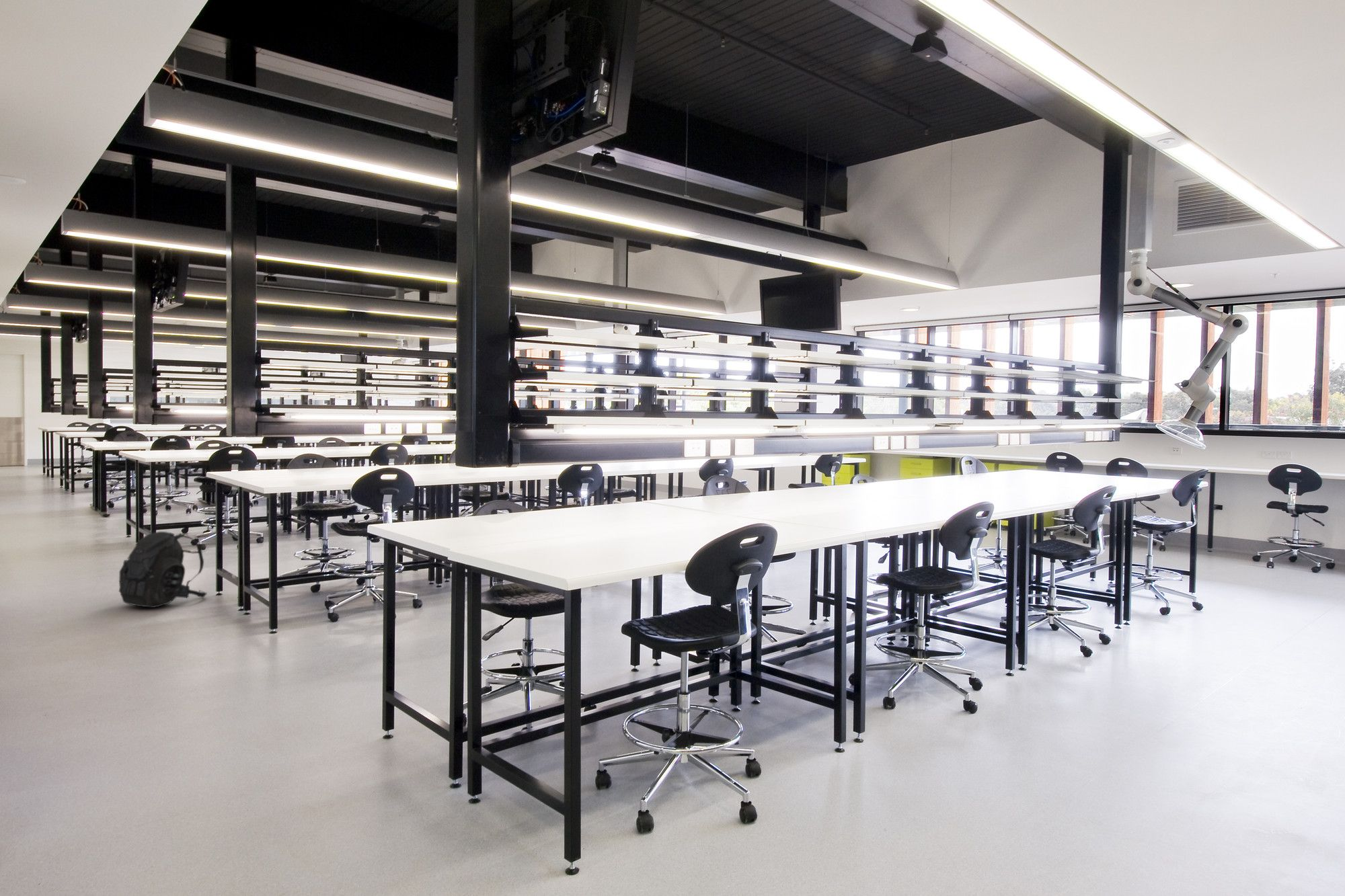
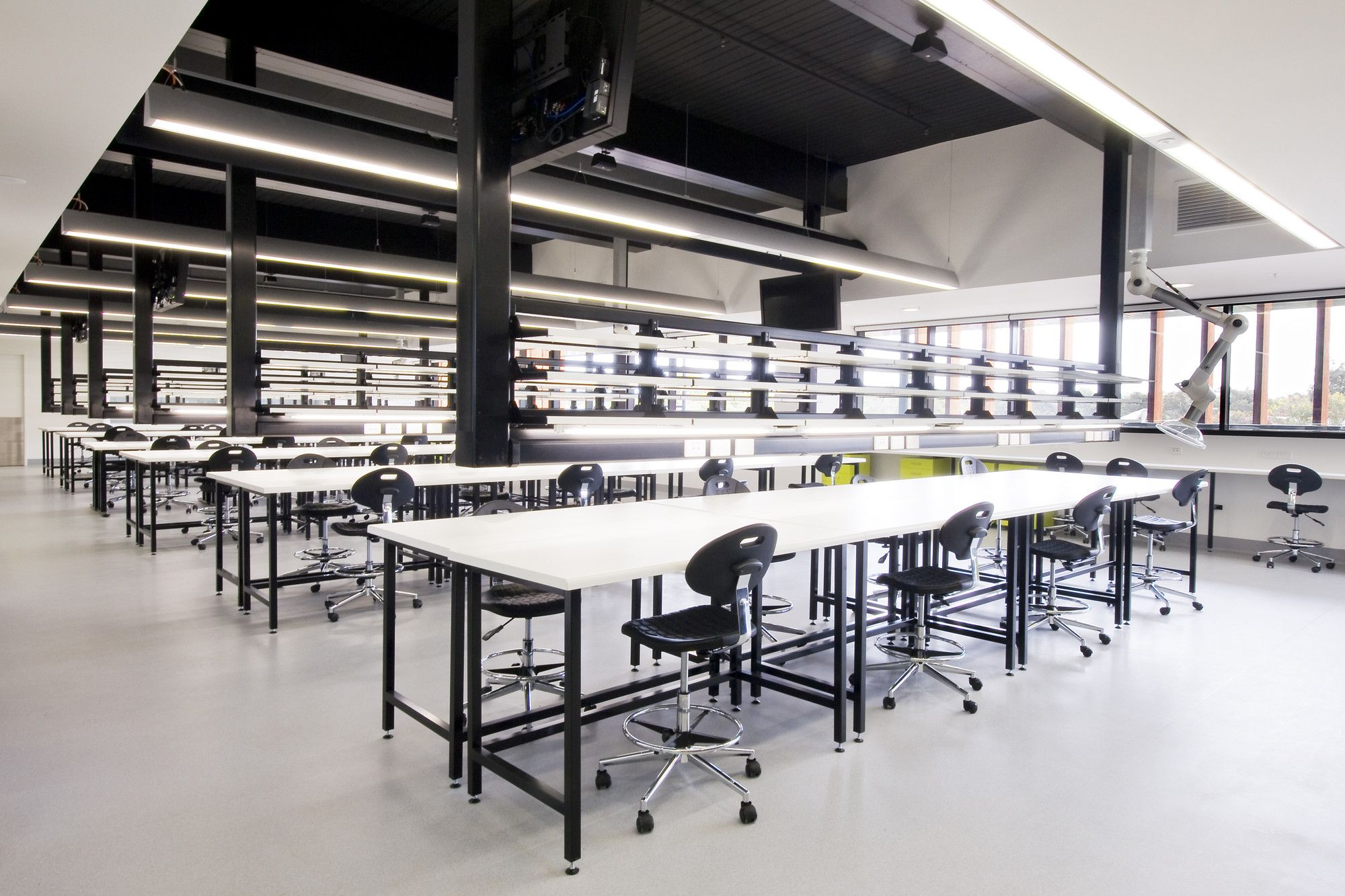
- backpack [118,531,208,608]
